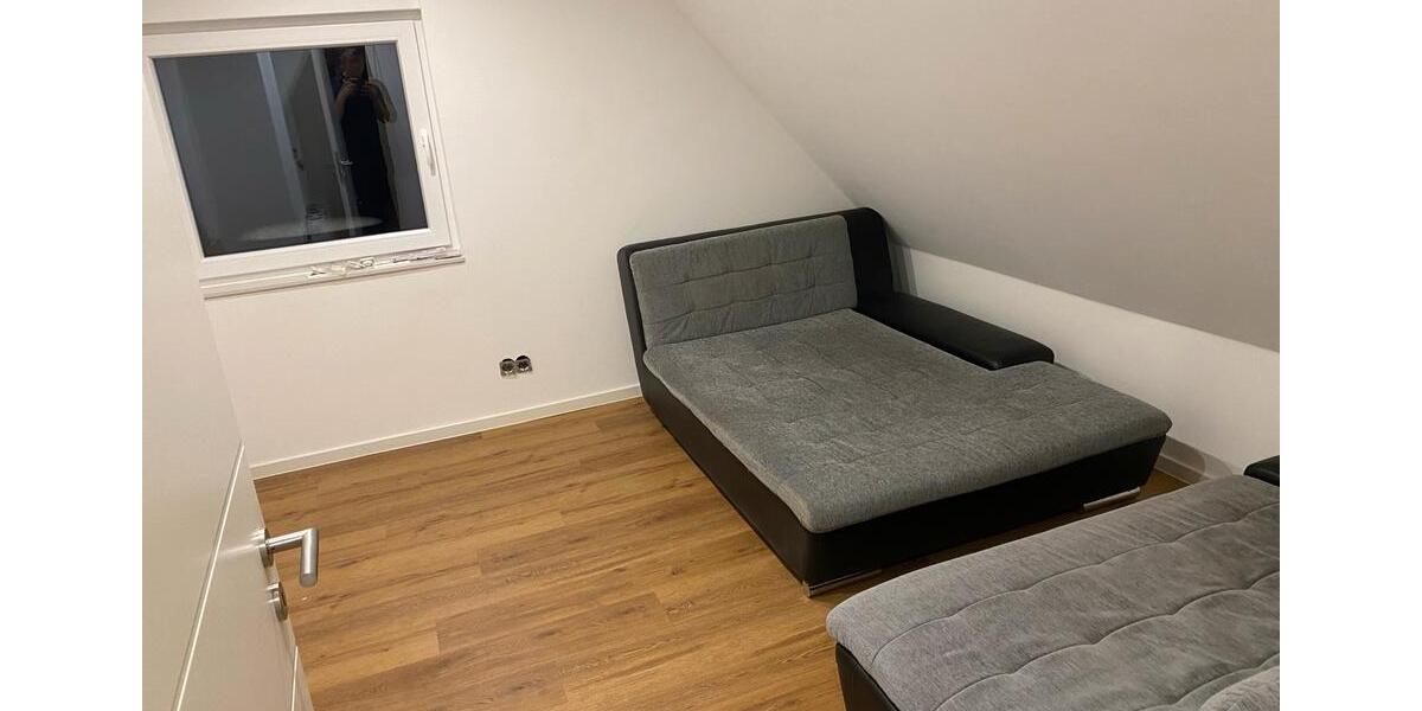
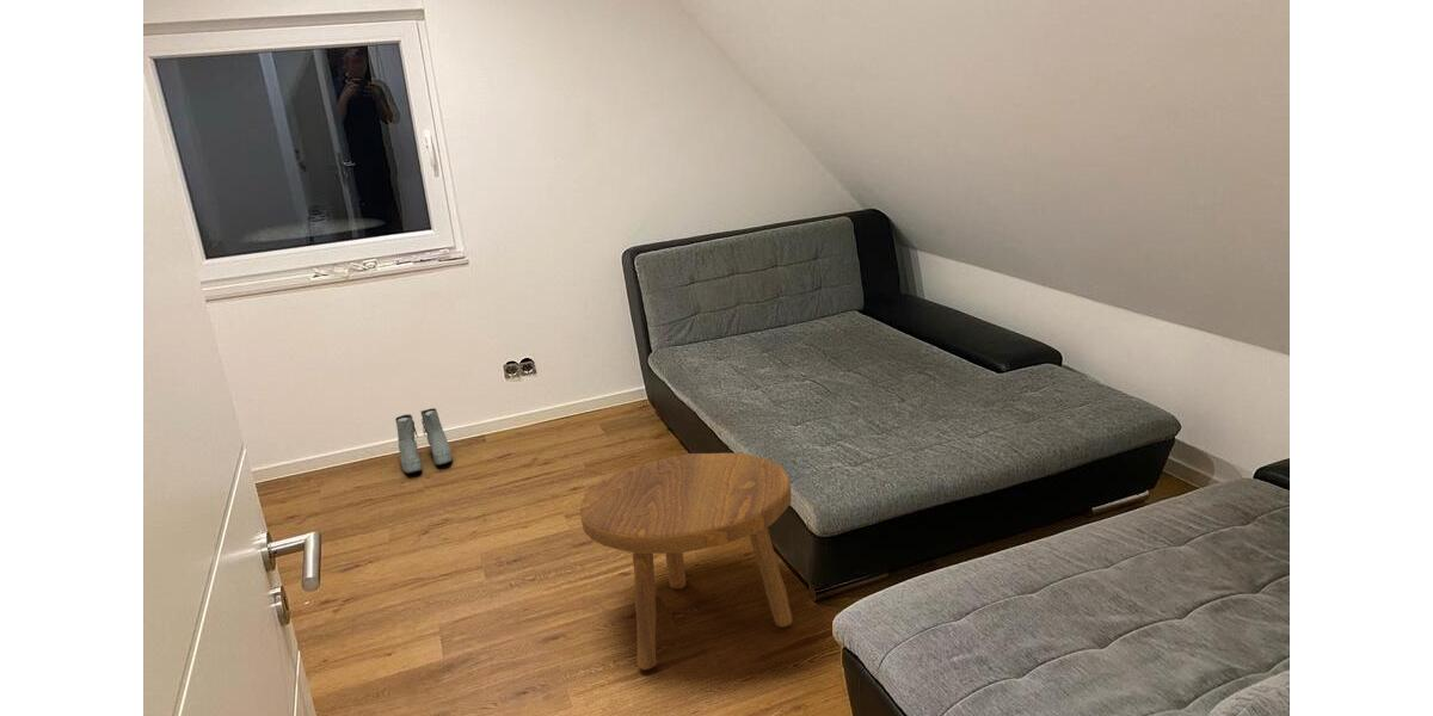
+ boots [394,407,454,475]
+ footstool [579,452,793,671]
